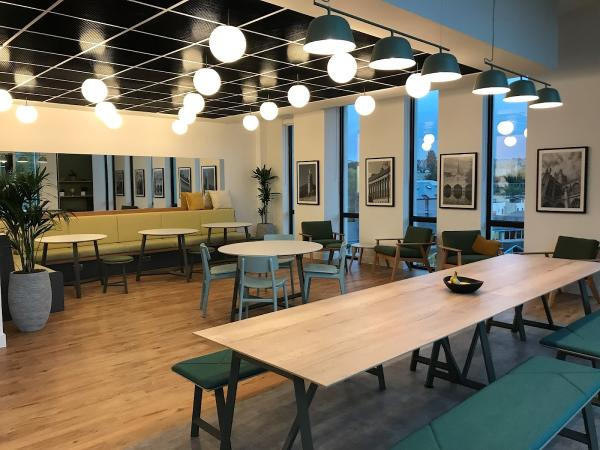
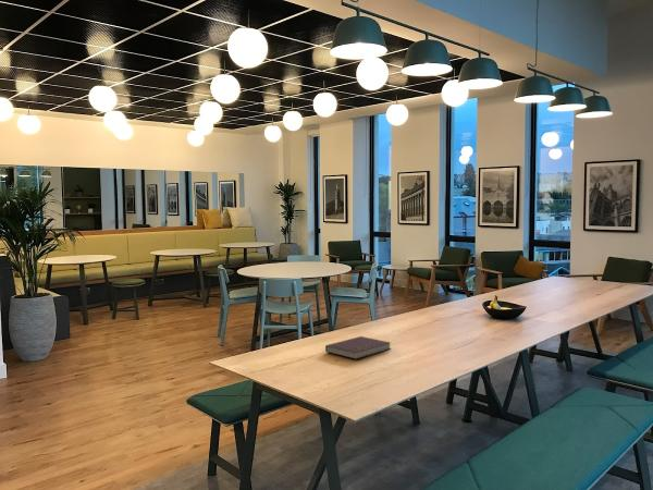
+ notebook [324,335,392,360]
